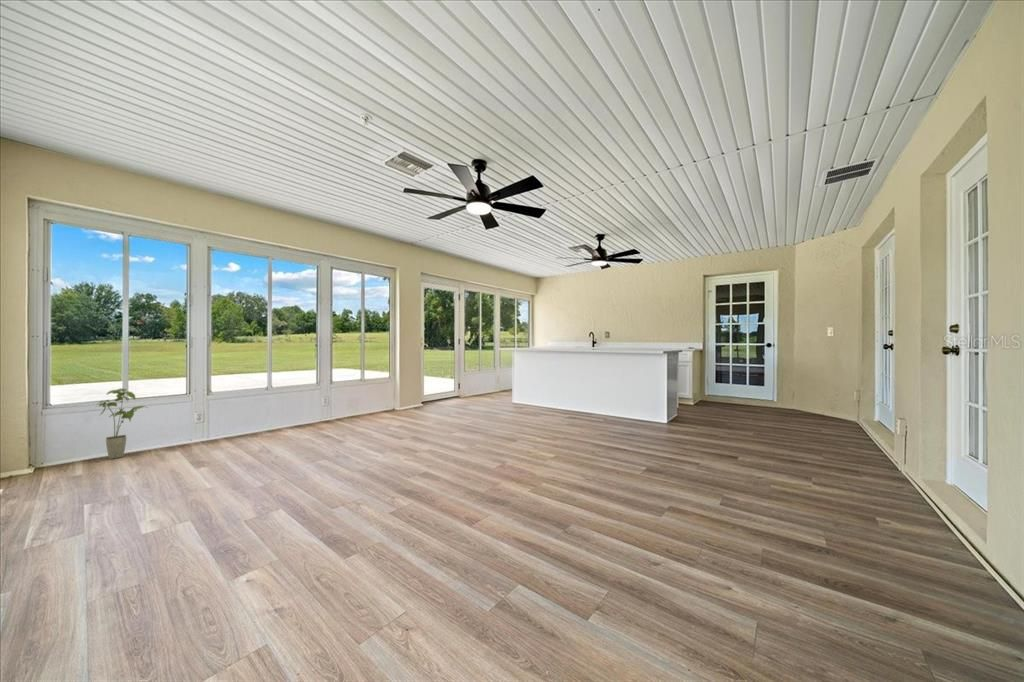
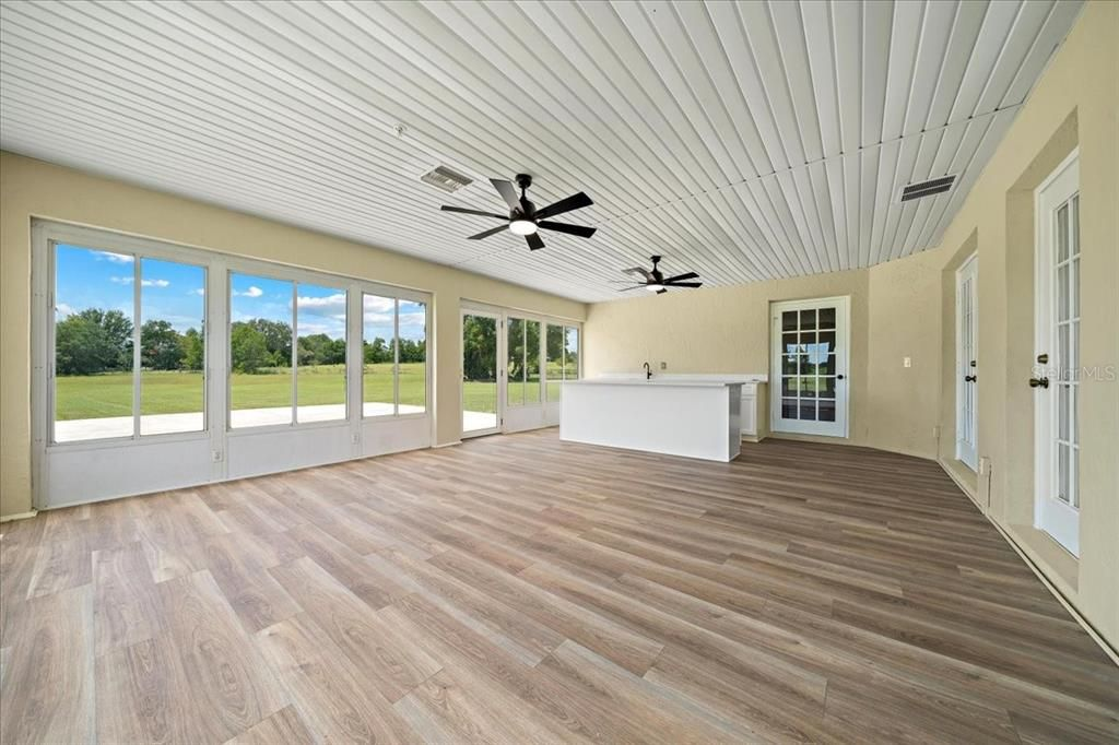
- house plant [95,387,149,460]
